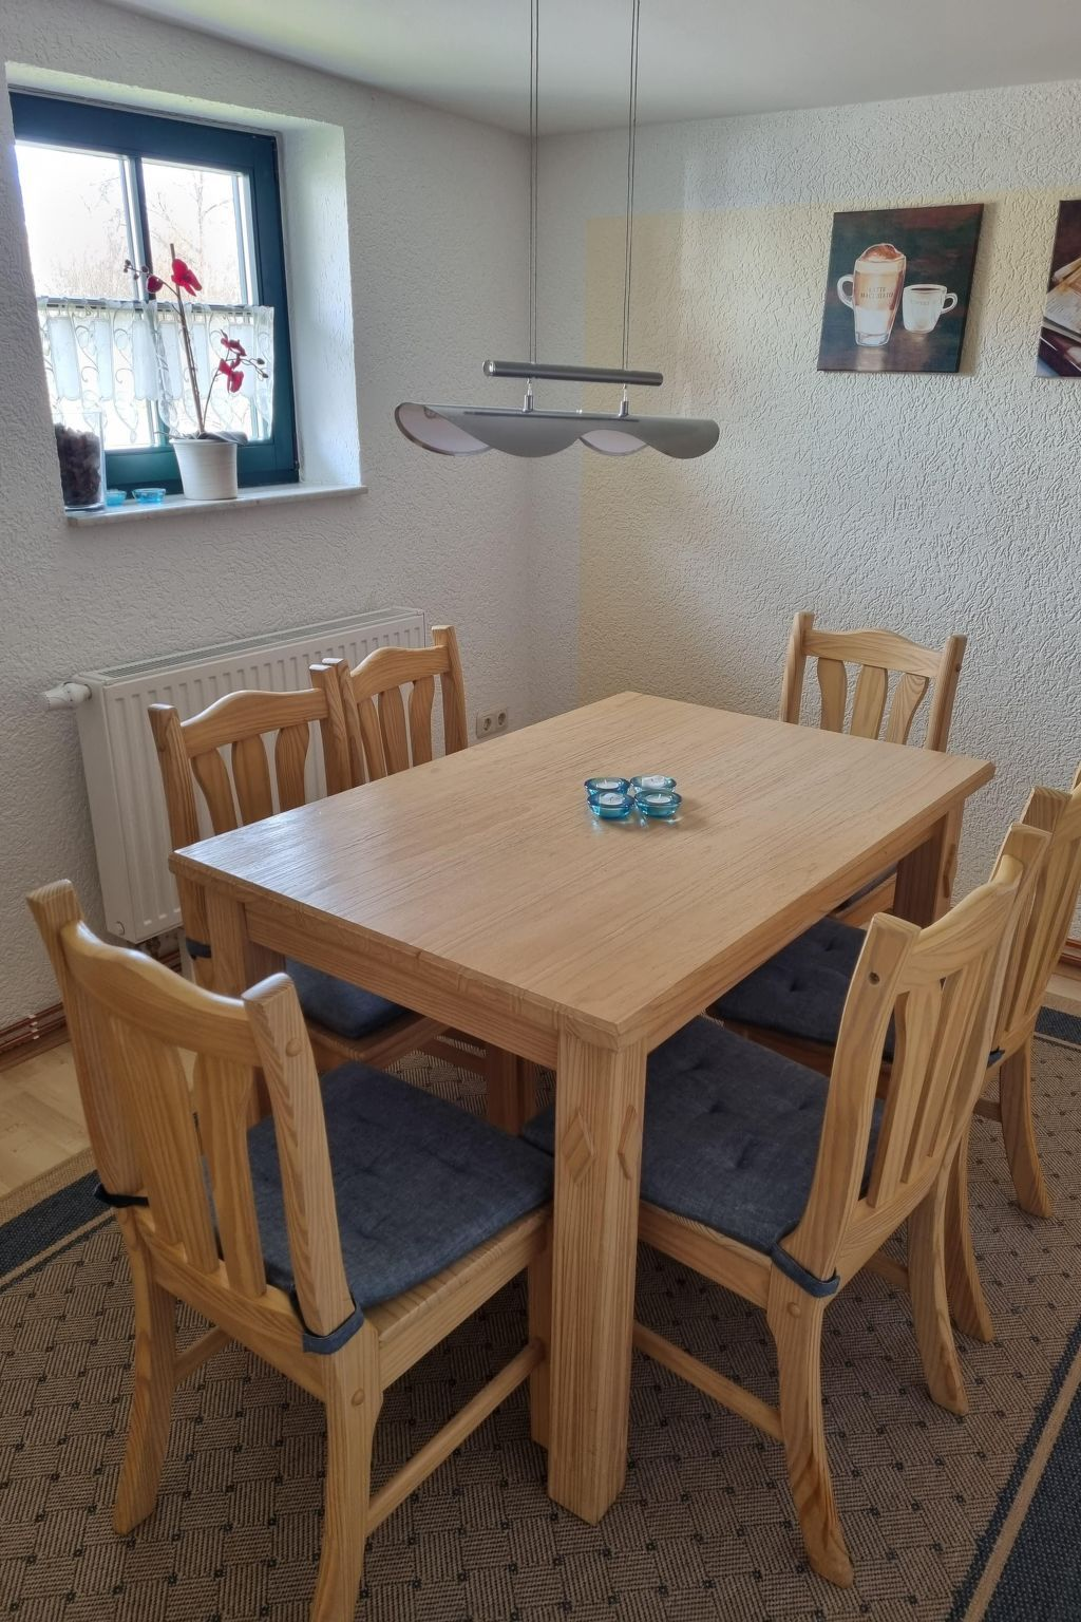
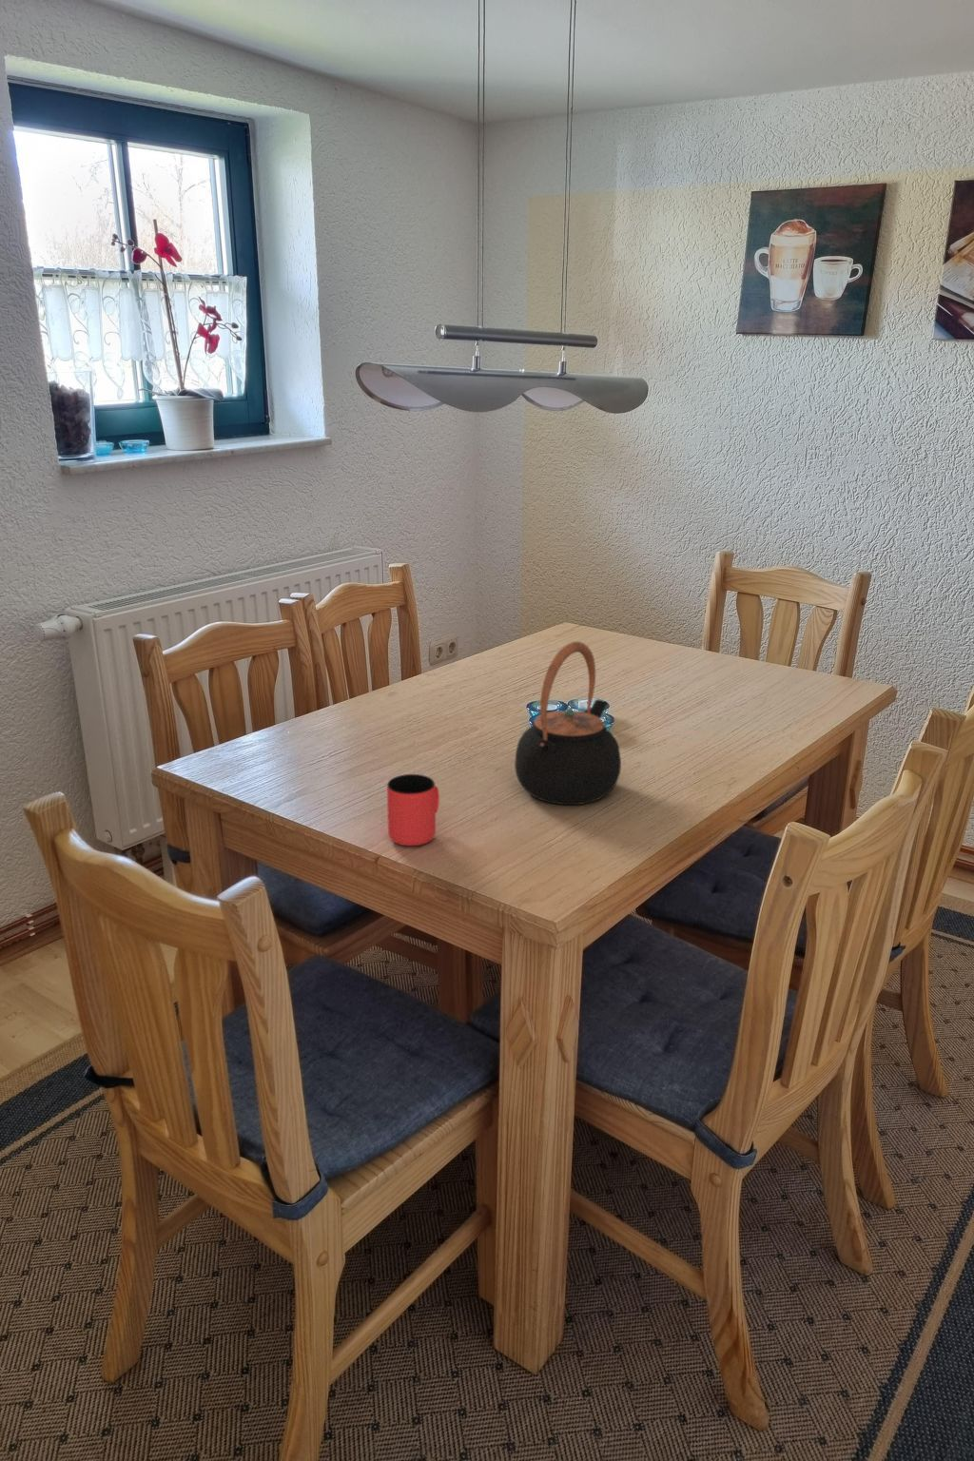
+ cup [386,773,440,847]
+ teapot [513,641,622,806]
